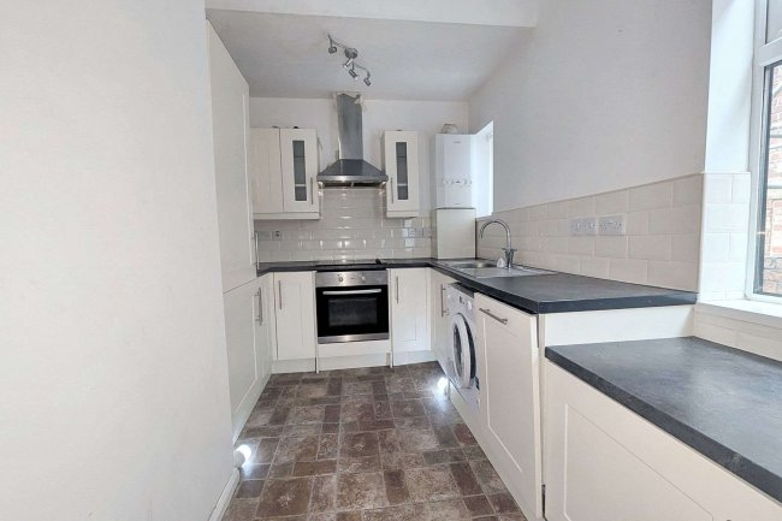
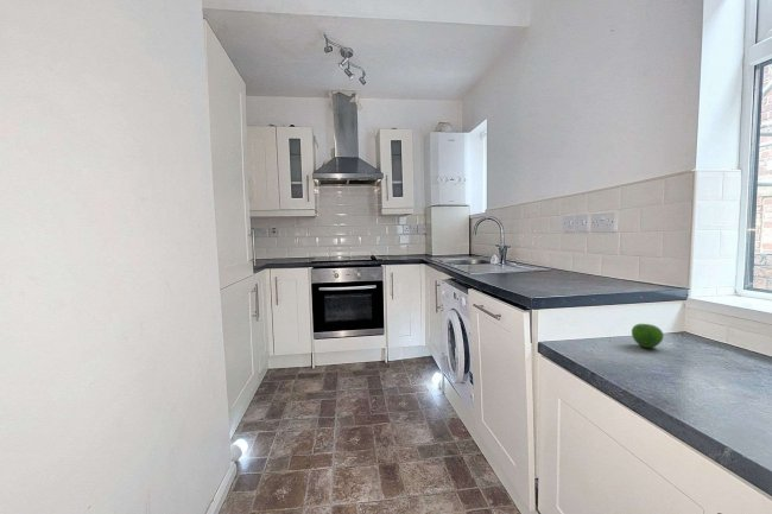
+ apple [631,323,664,349]
